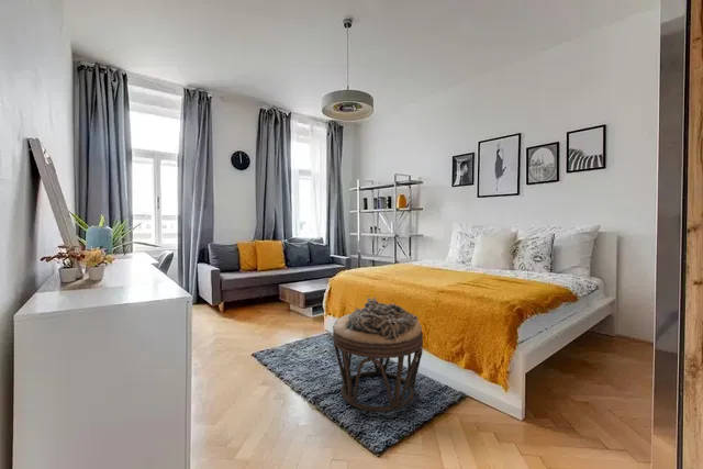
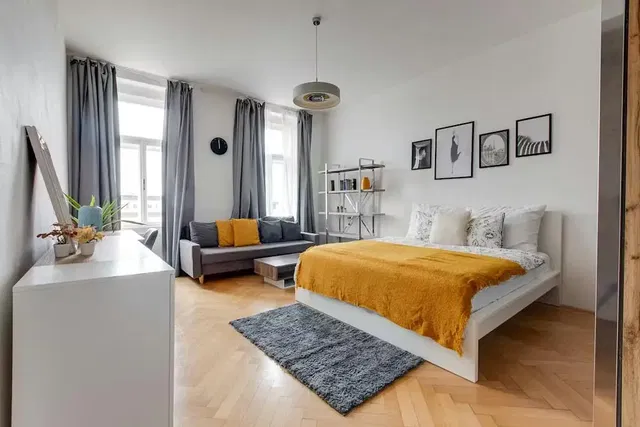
- ottoman [332,295,424,413]
